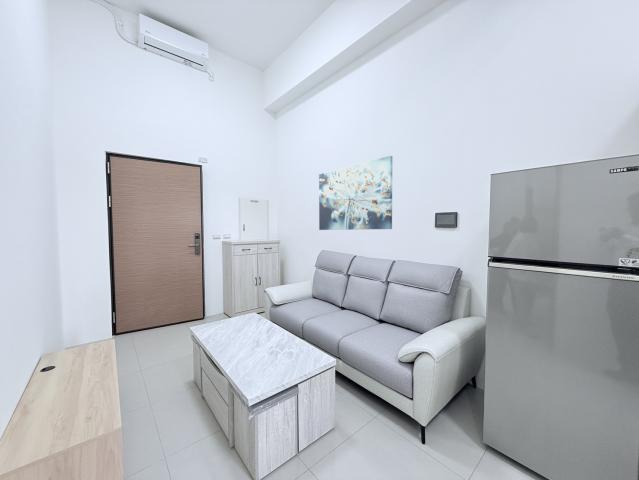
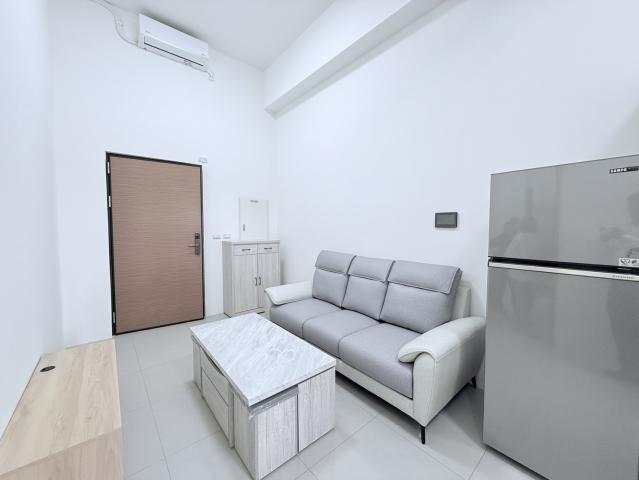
- wall art [318,155,393,231]
